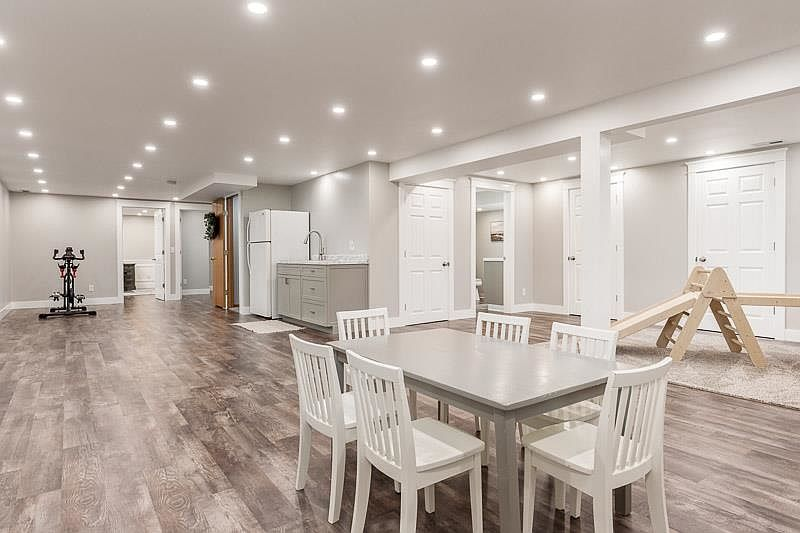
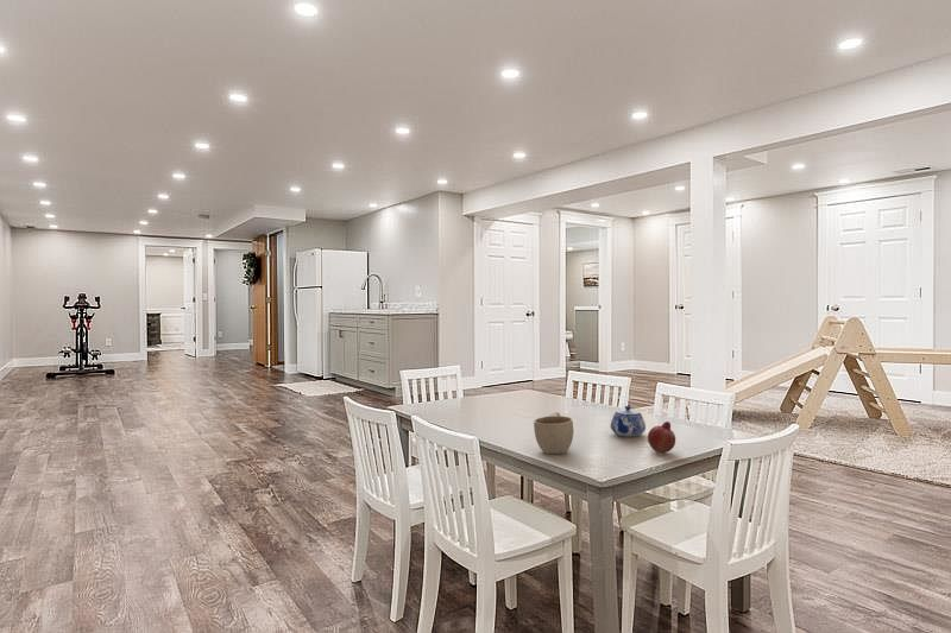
+ cup [533,411,574,455]
+ teapot [609,405,647,438]
+ fruit [647,420,676,454]
